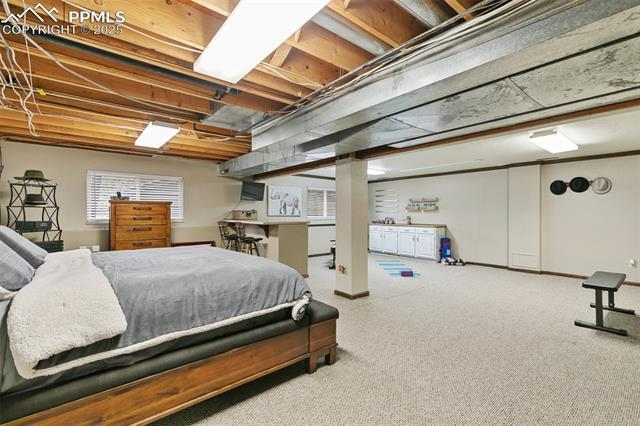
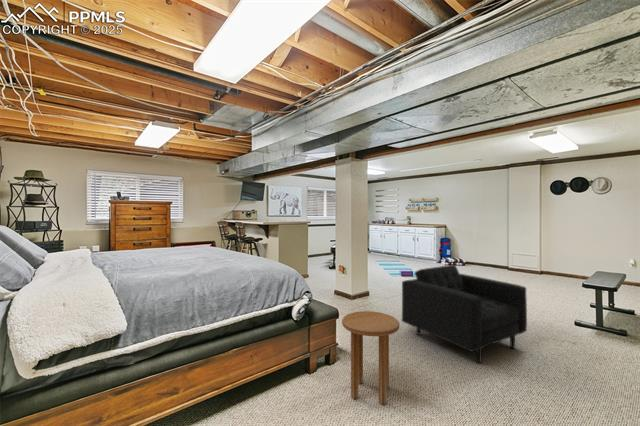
+ armchair [401,264,528,364]
+ side table [341,310,401,406]
